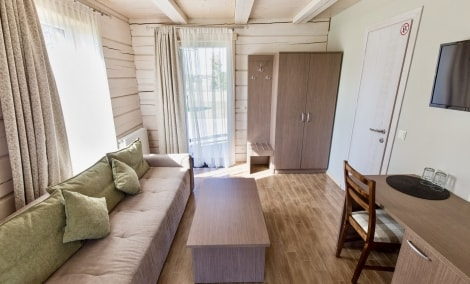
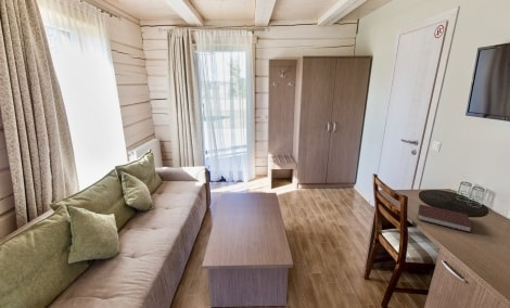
+ notebook [418,203,473,233]
